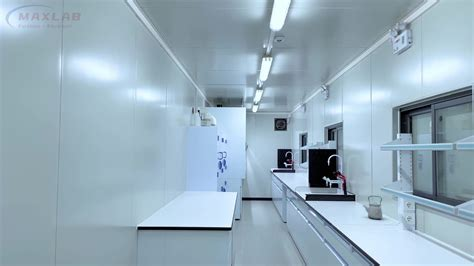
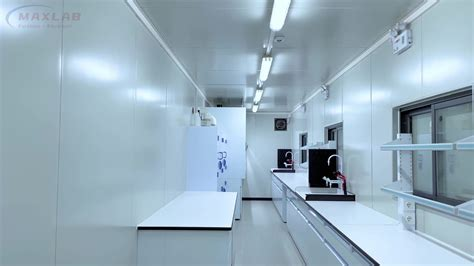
- kettle [362,195,383,220]
